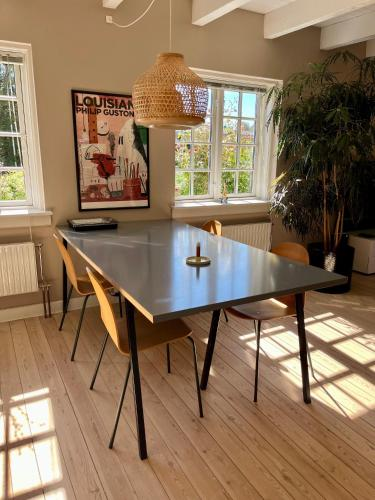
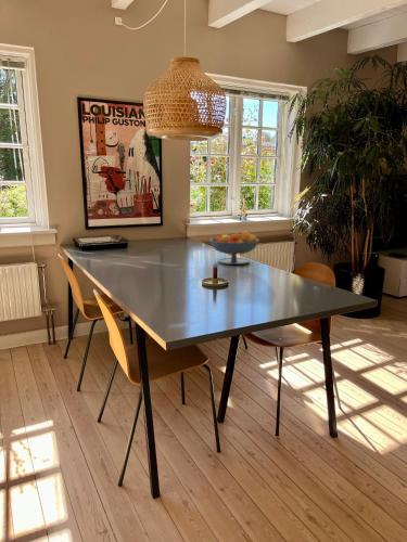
+ fruit bowl [208,231,260,266]
